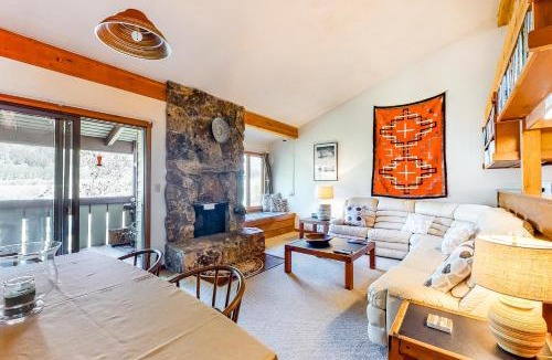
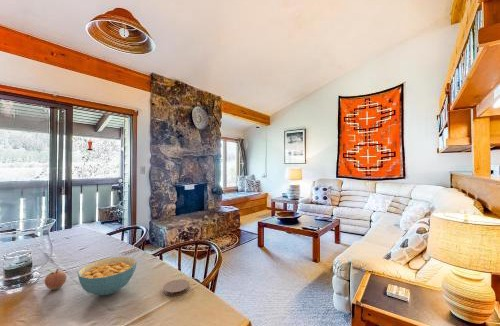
+ coaster [162,278,190,297]
+ cereal bowl [77,256,138,296]
+ fruit [44,268,67,291]
